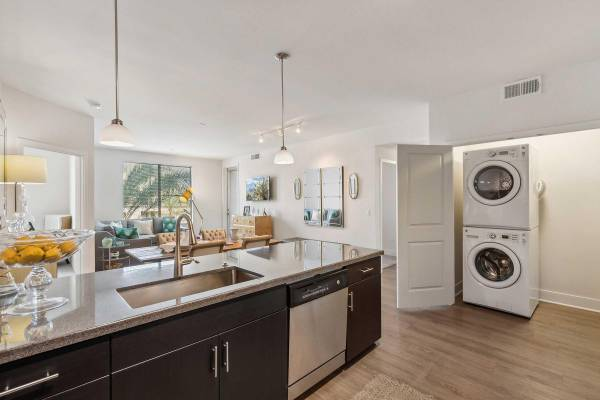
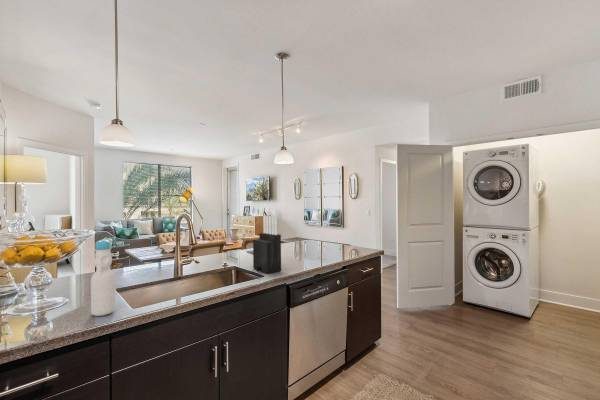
+ knife block [252,215,282,275]
+ bottle [90,238,116,317]
